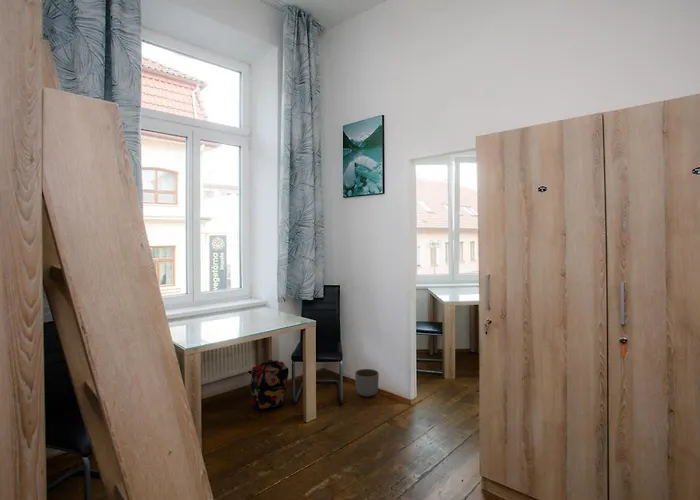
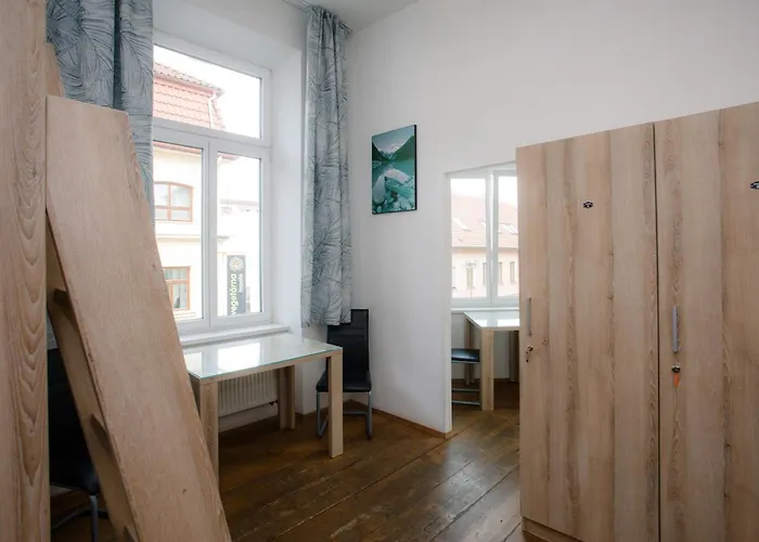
- planter [354,368,380,398]
- backpack [250,359,290,411]
